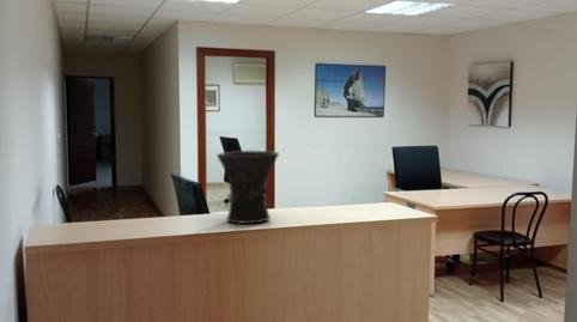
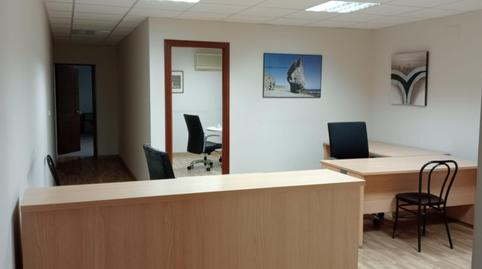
- vase [215,150,280,225]
